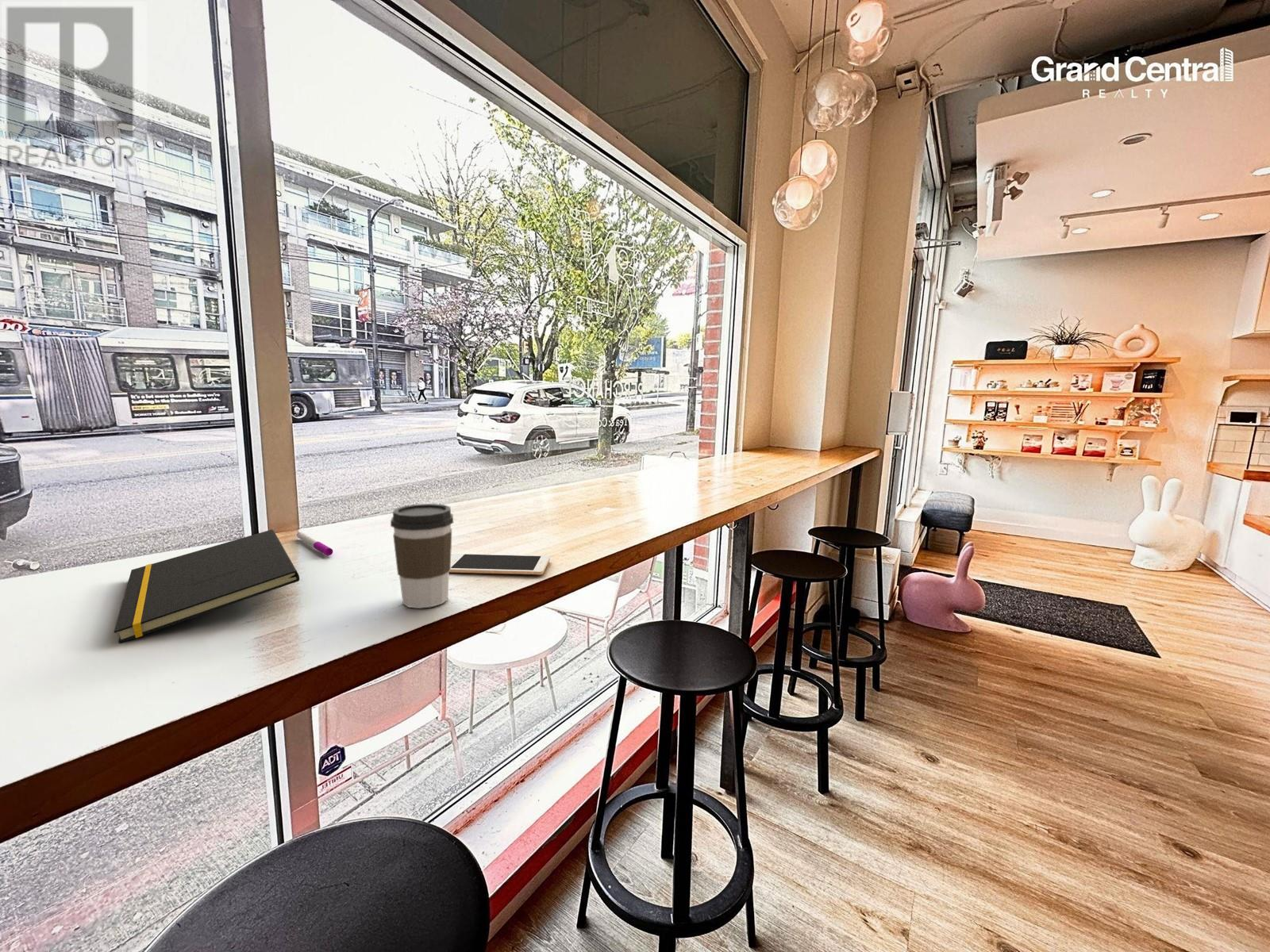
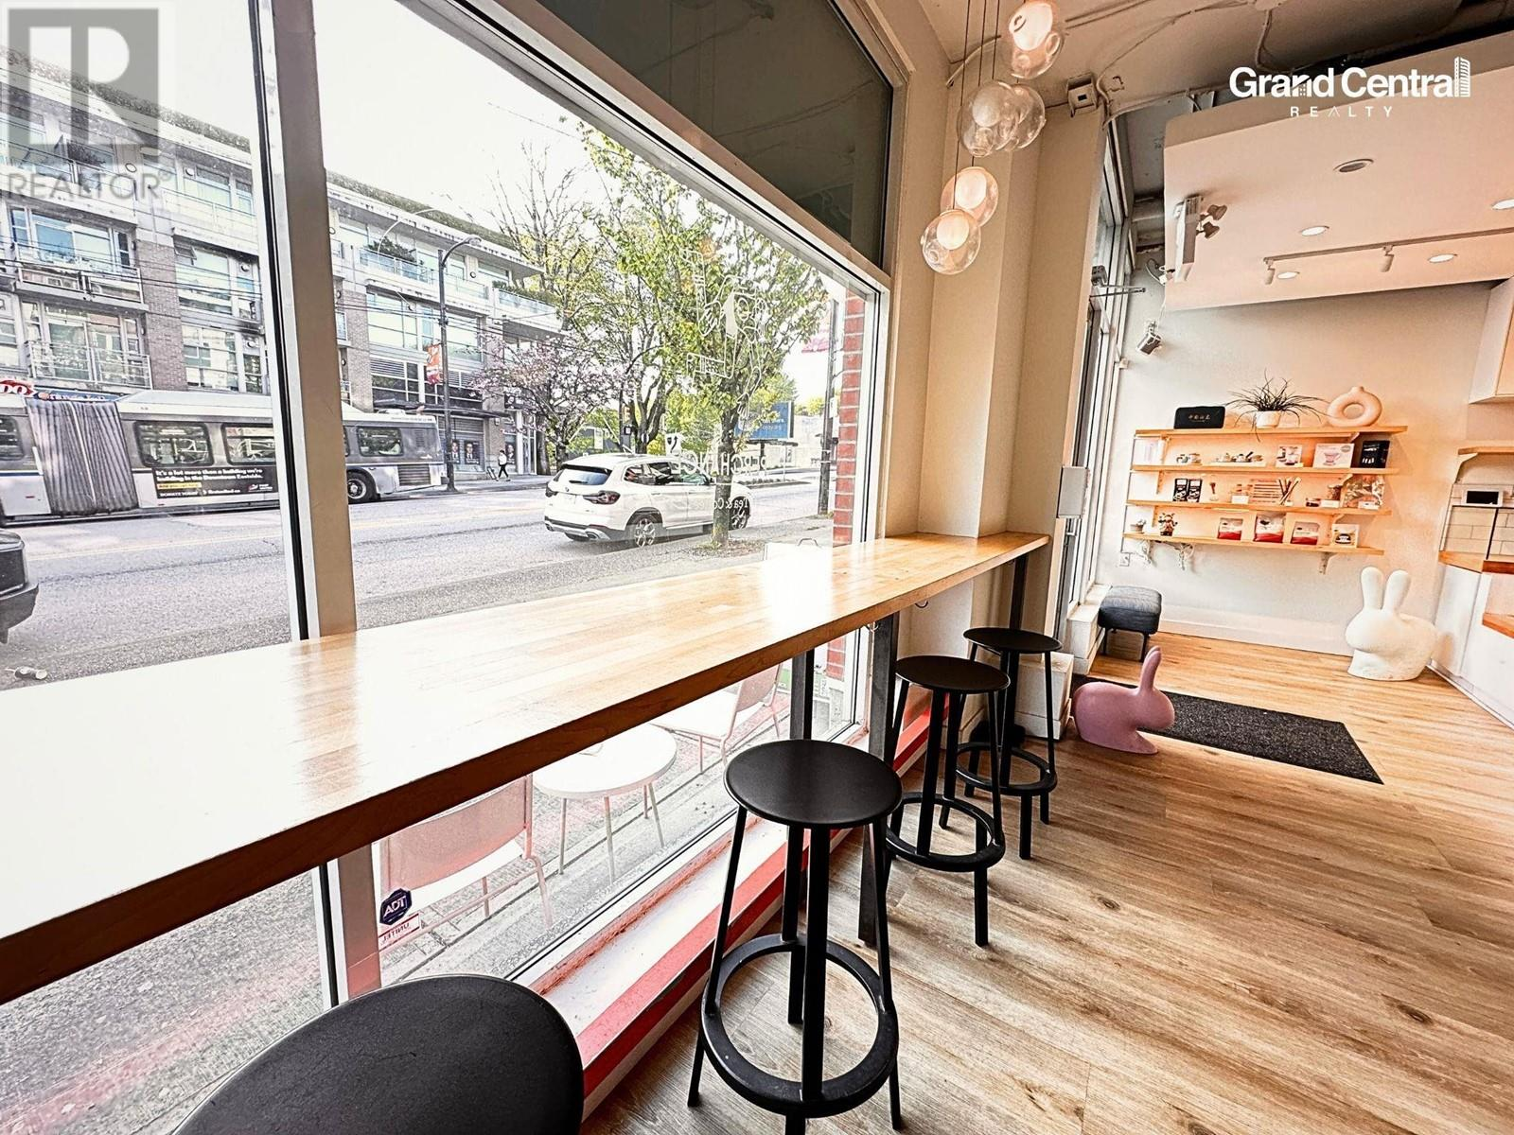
- notepad [114,528,300,643]
- pen [296,532,333,556]
- cell phone [449,552,551,575]
- coffee cup [390,503,454,609]
